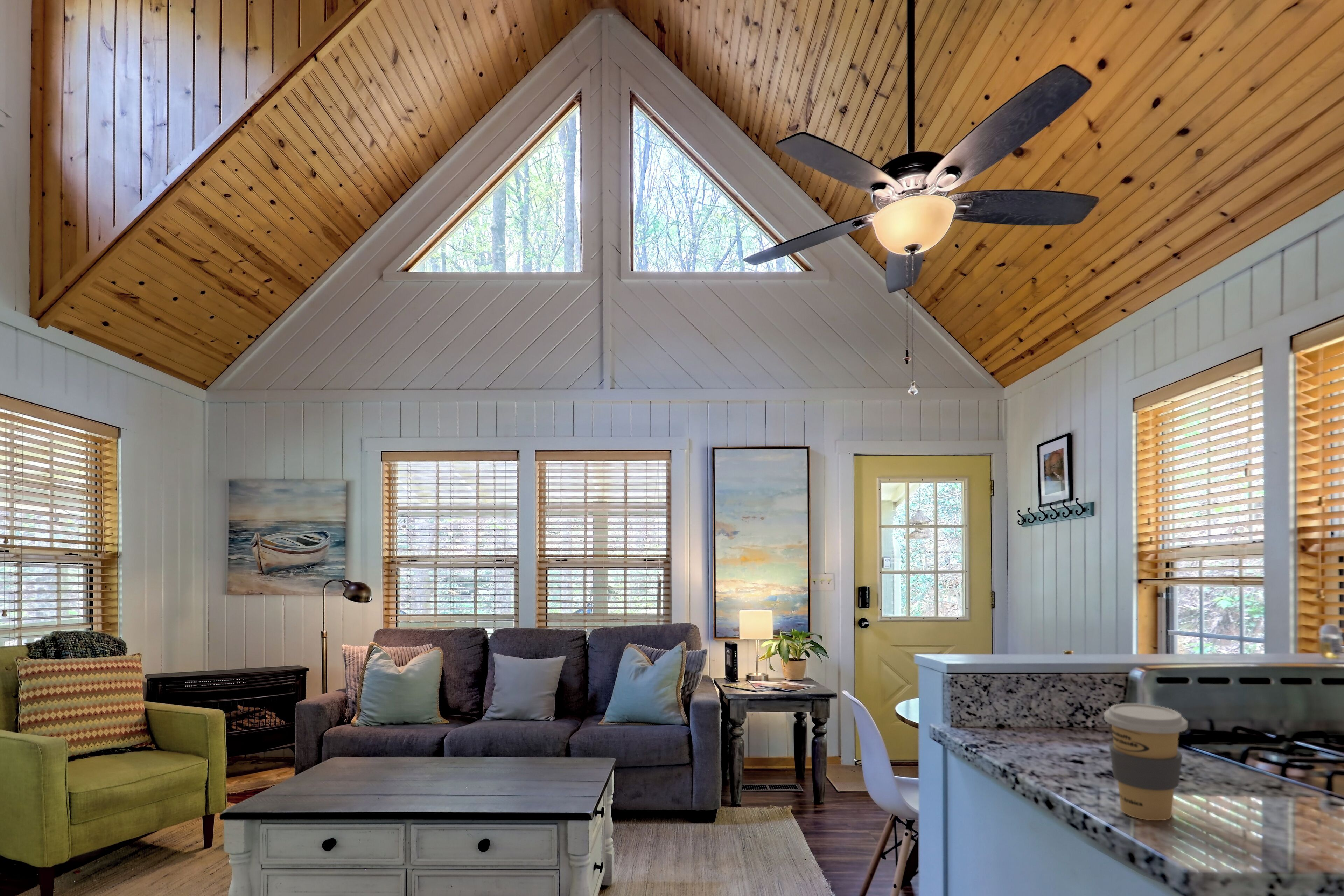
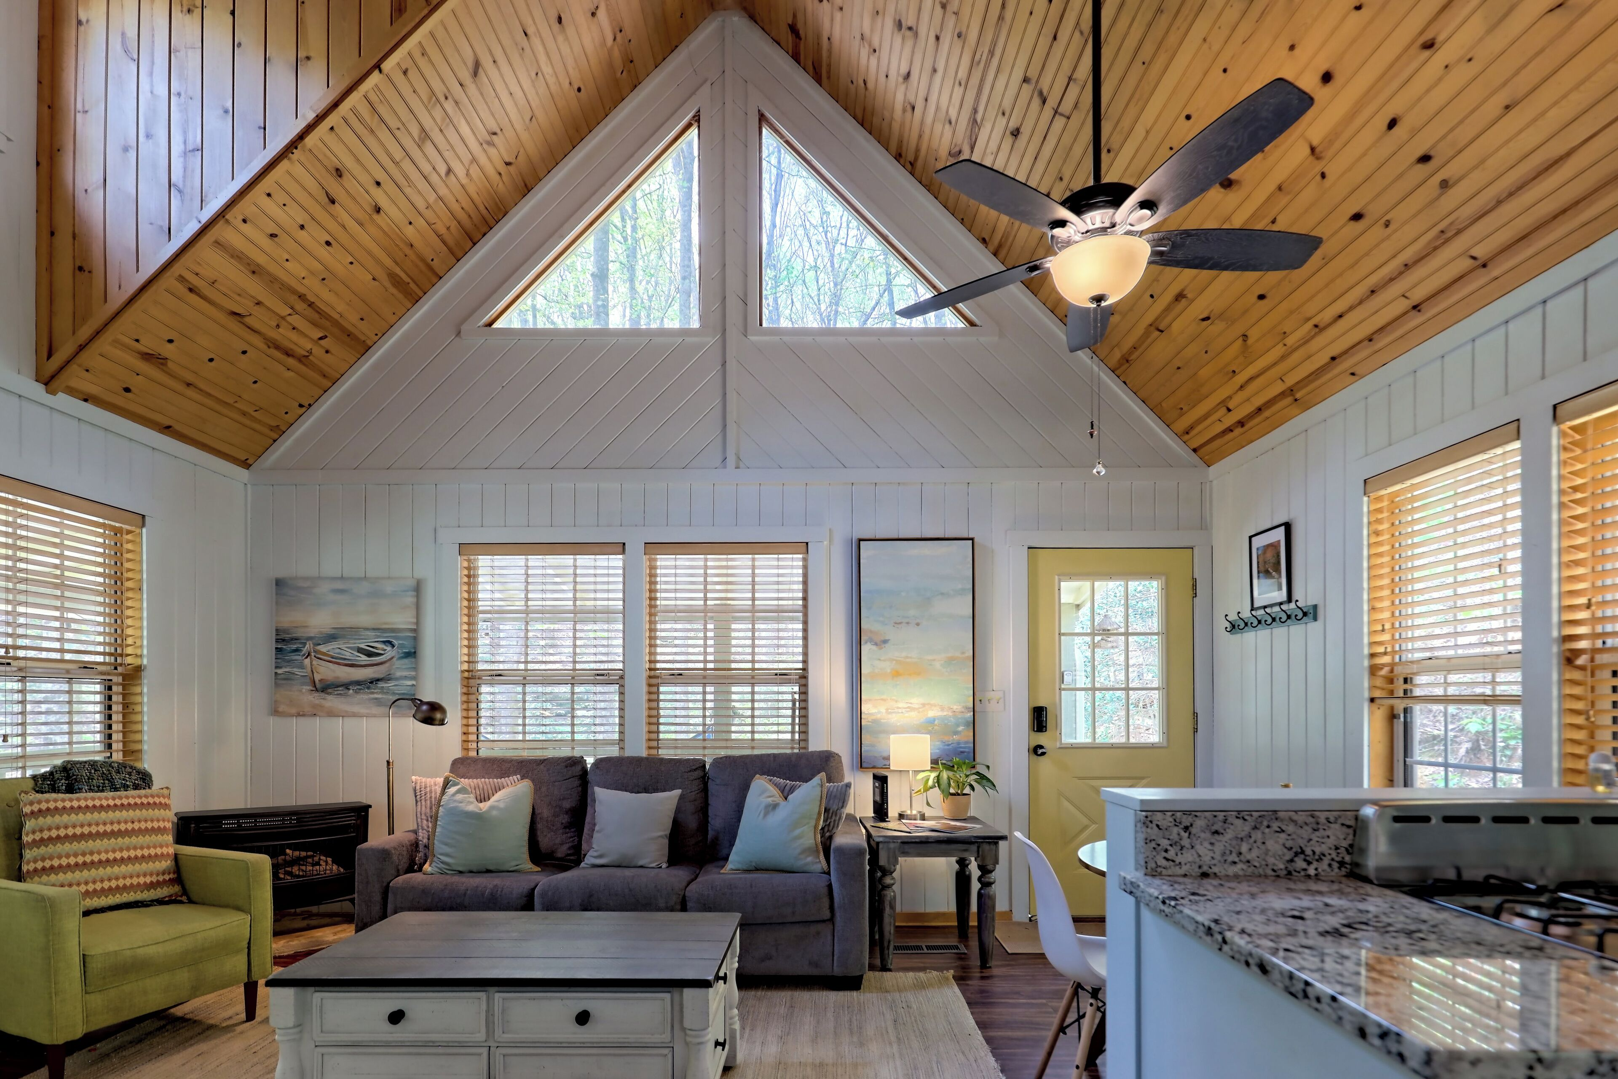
- coffee cup [1104,703,1188,821]
